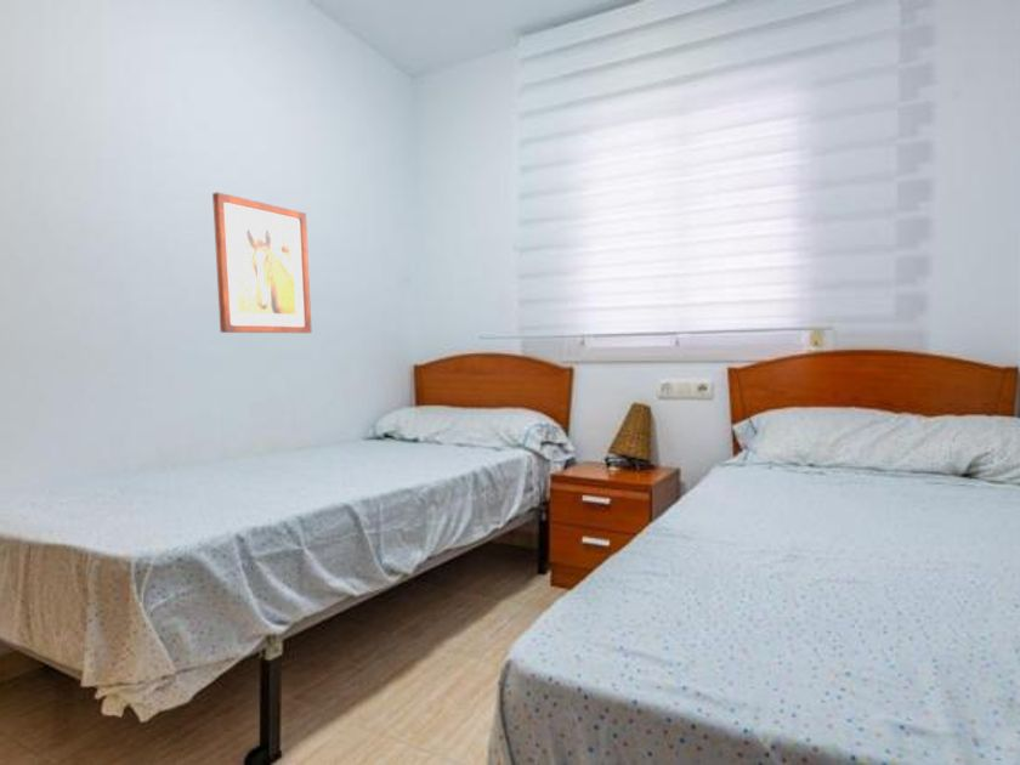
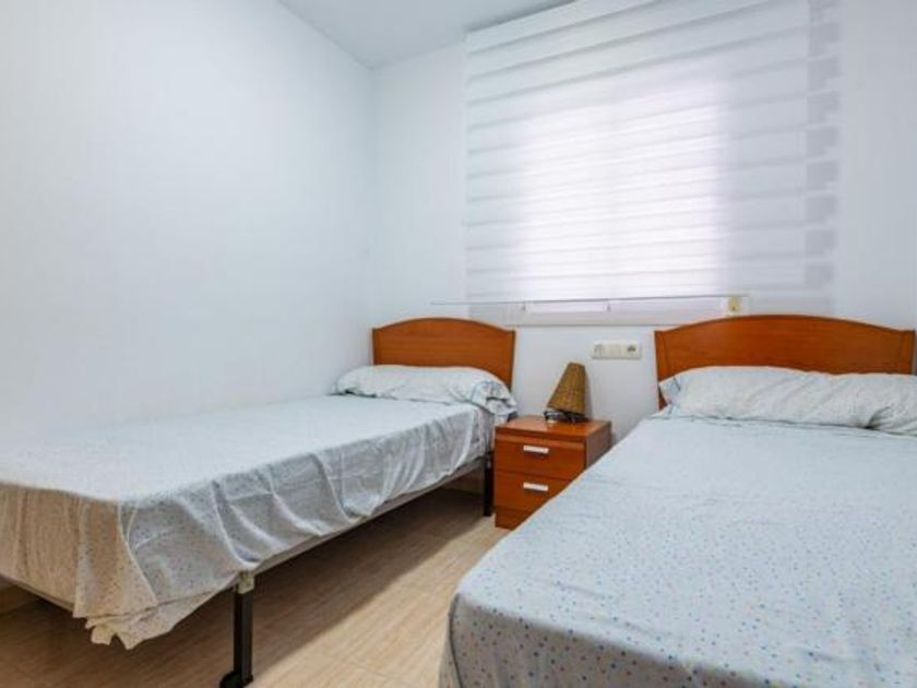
- wall art [211,191,313,334]
